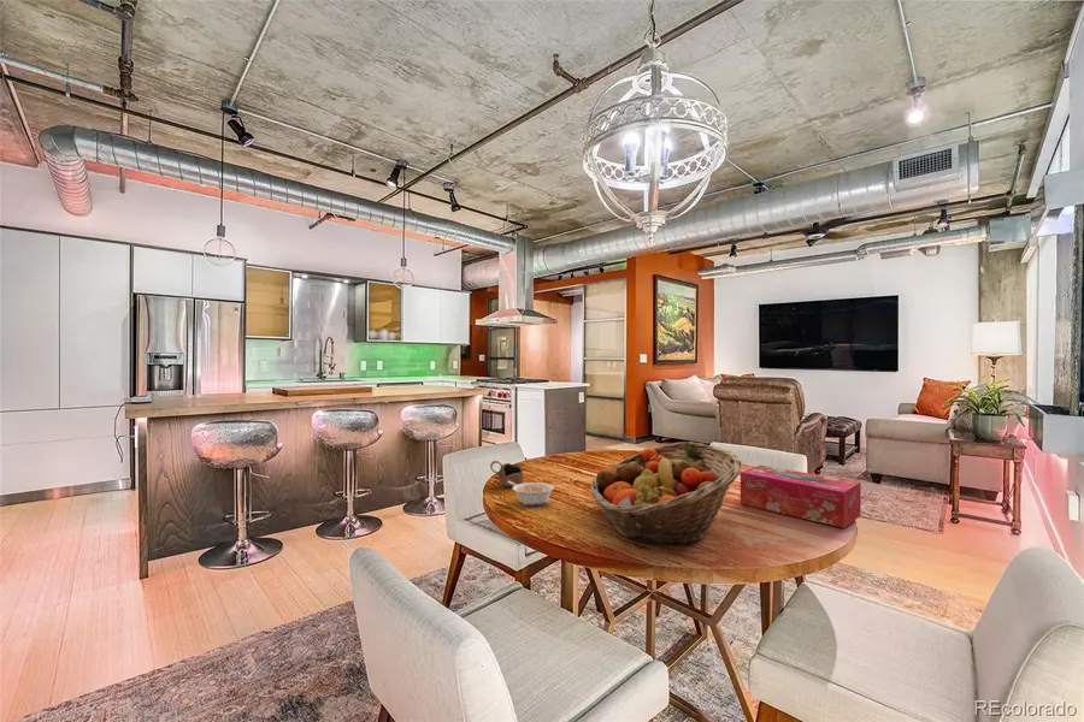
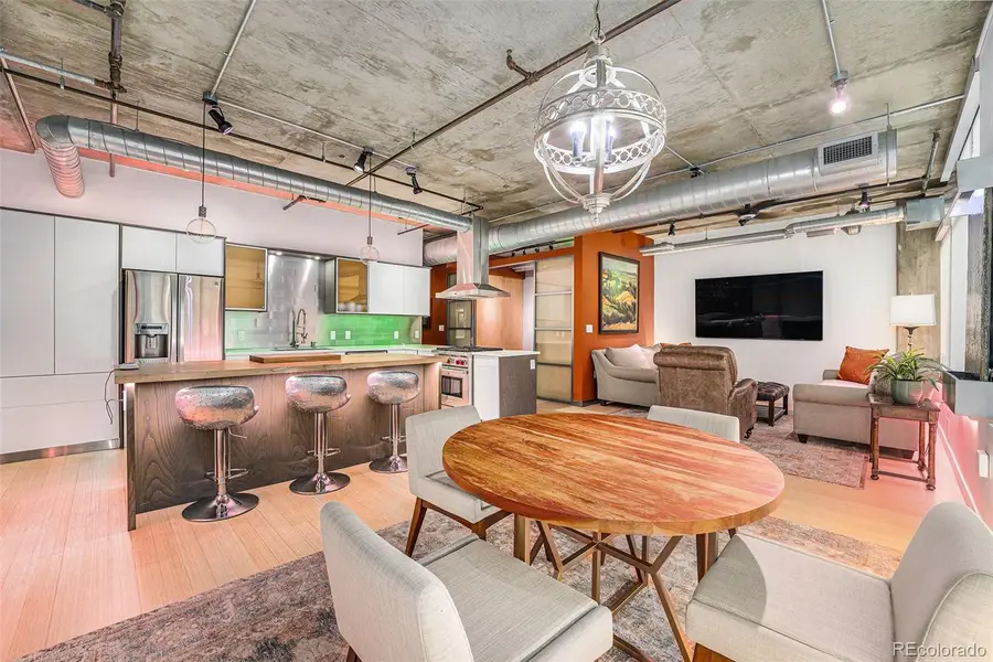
- cup [489,460,525,487]
- legume [508,481,555,507]
- fruit basket [589,440,744,549]
- tissue box [740,464,862,529]
